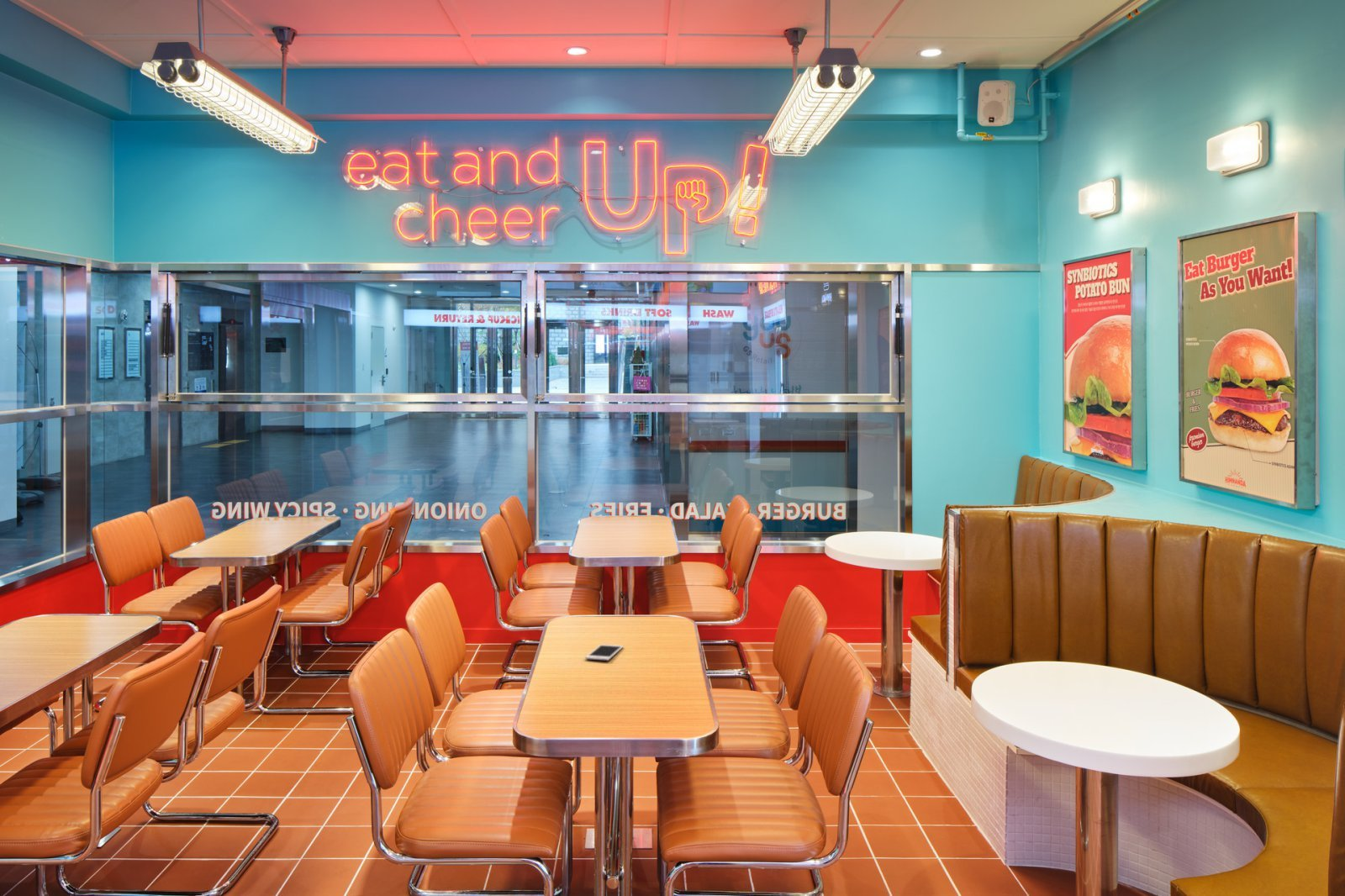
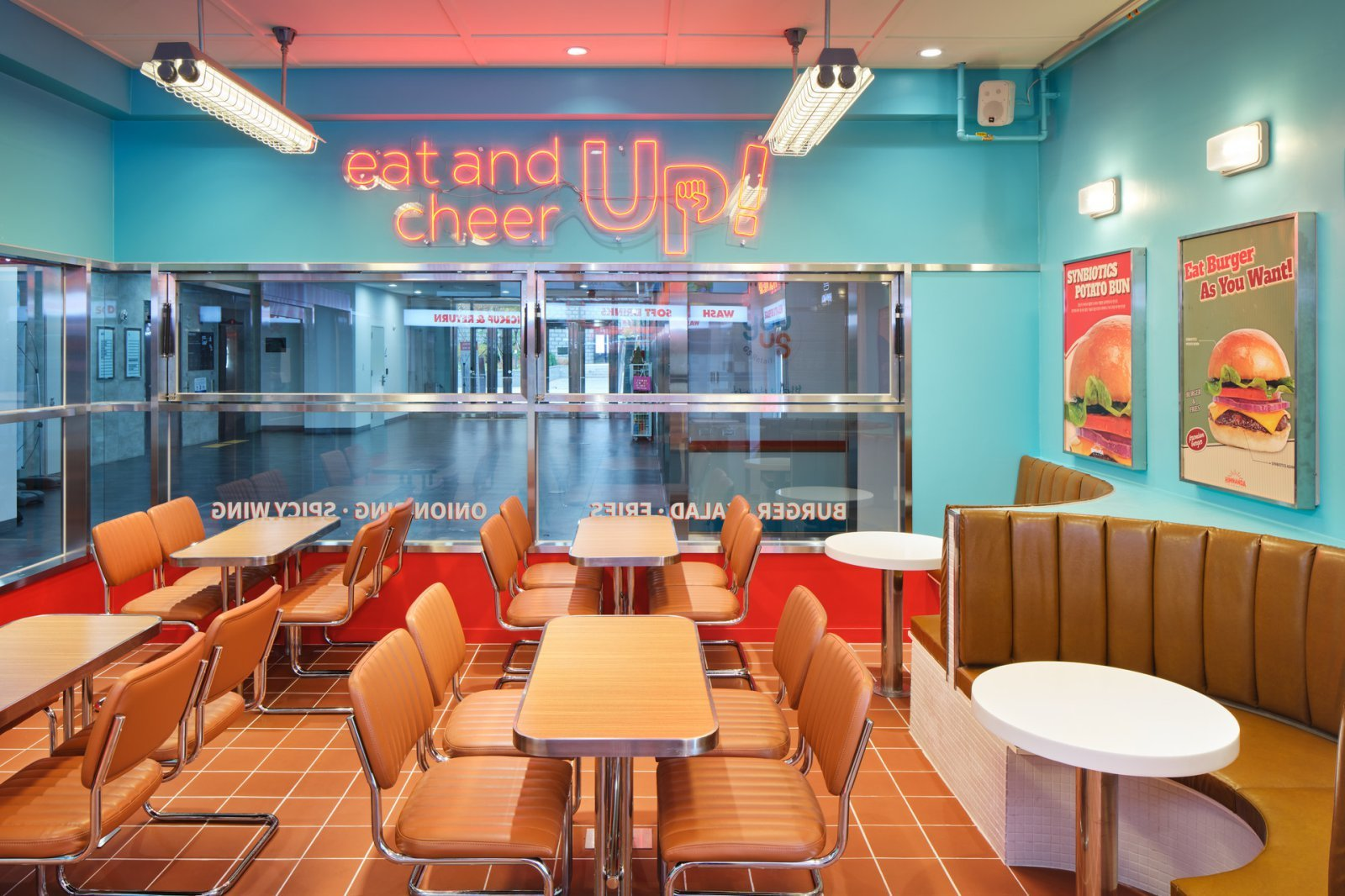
- cell phone [585,644,624,661]
